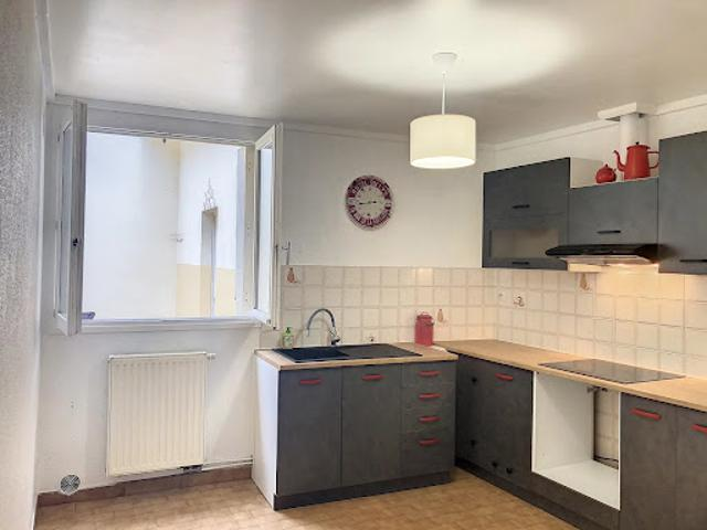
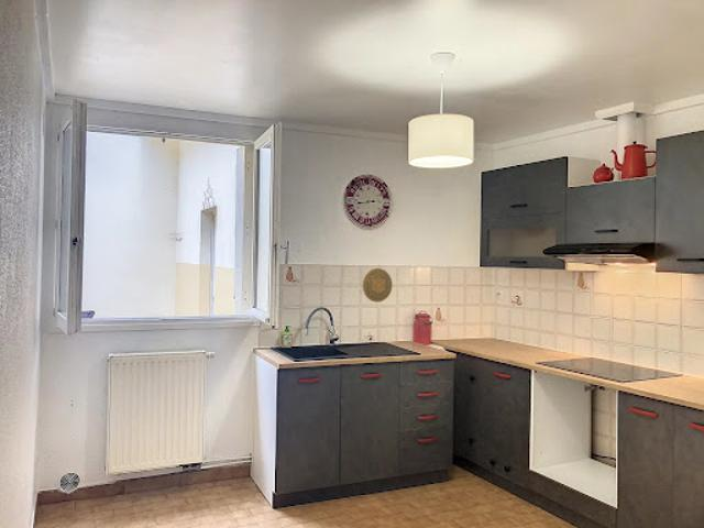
+ decorative plate [362,267,394,304]
